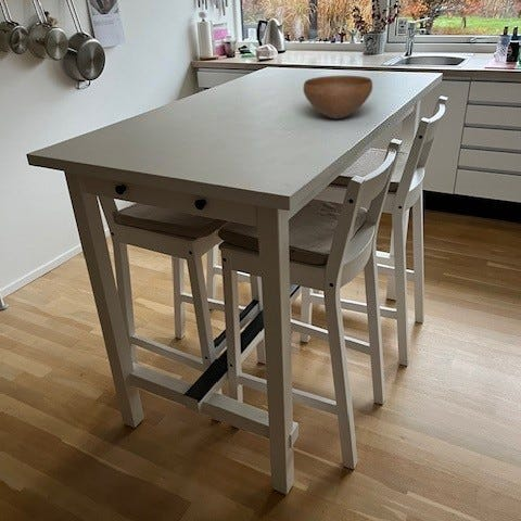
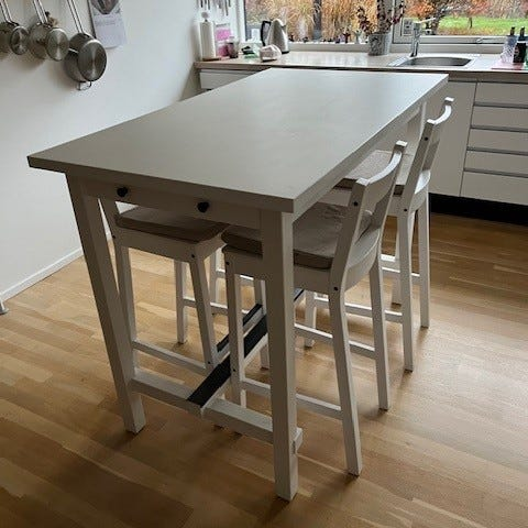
- bowl [303,75,373,119]
